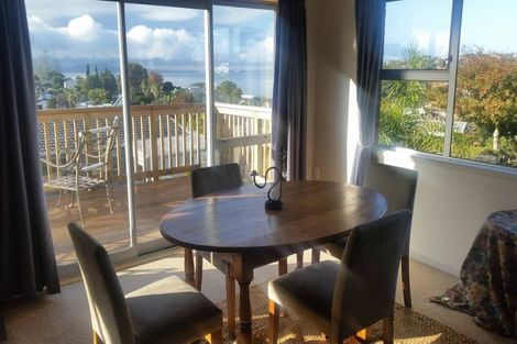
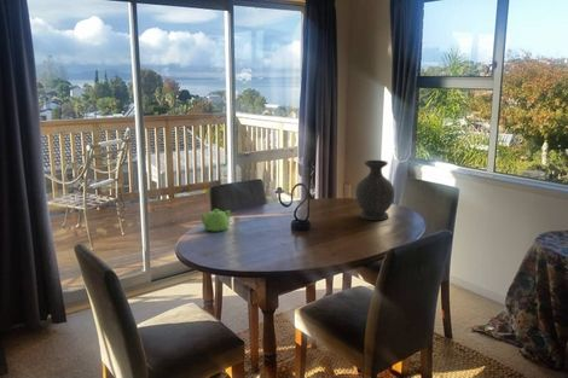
+ teapot [198,208,232,233]
+ vase [354,159,395,221]
